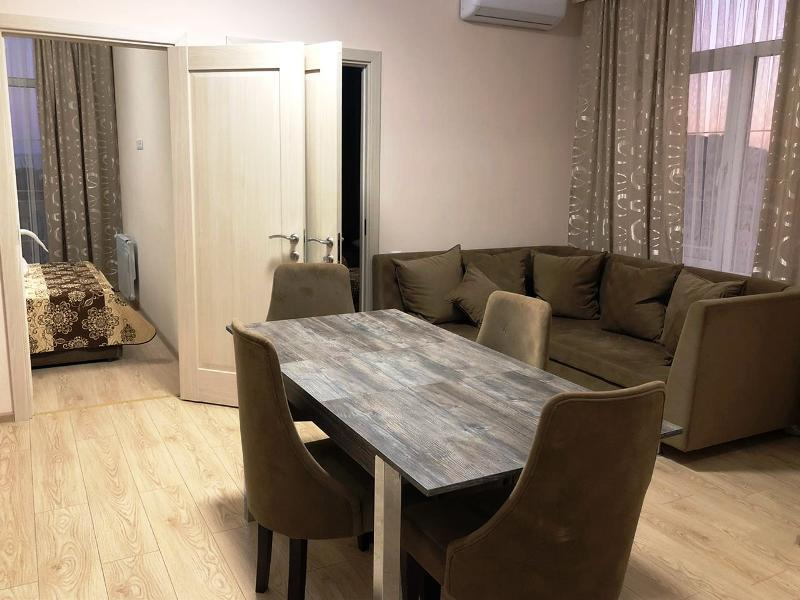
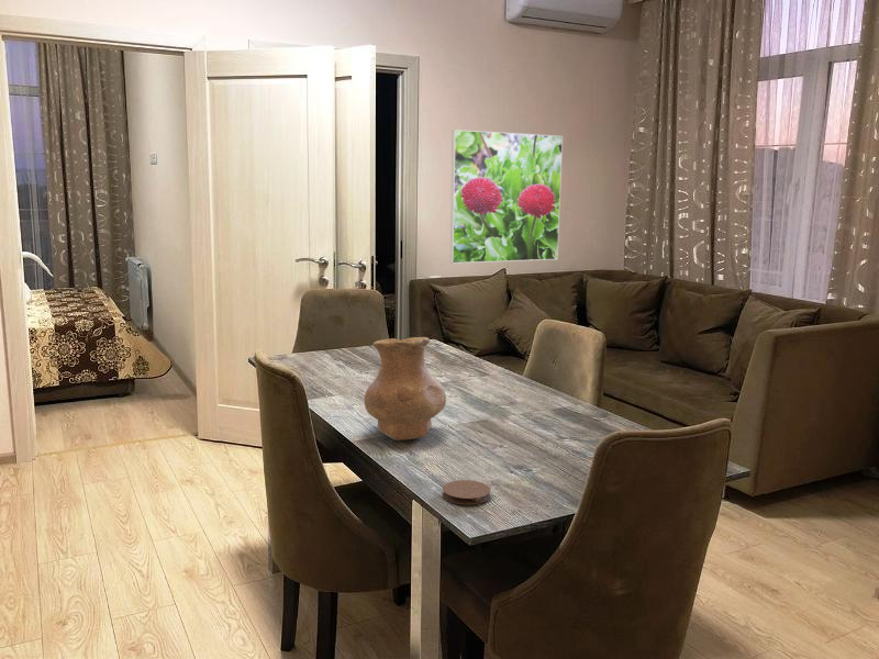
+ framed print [449,129,564,265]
+ vase [363,336,447,442]
+ coaster [442,479,491,505]
